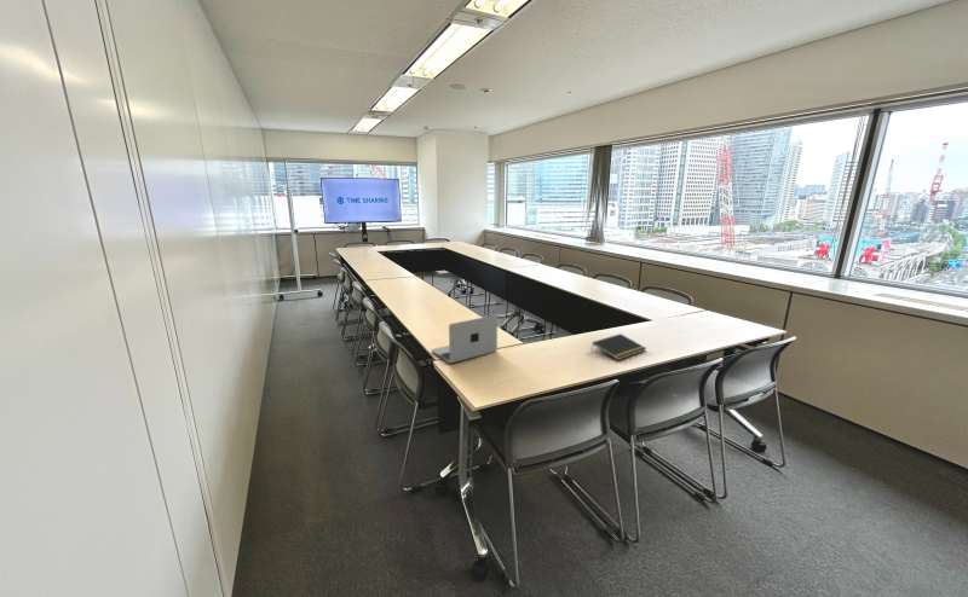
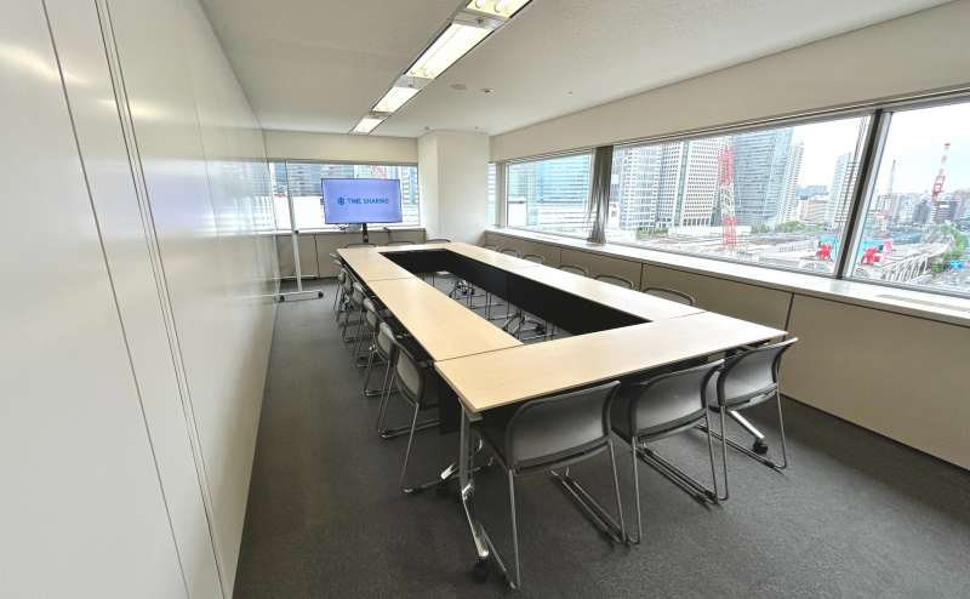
- laptop [430,314,499,364]
- notepad [590,332,647,361]
